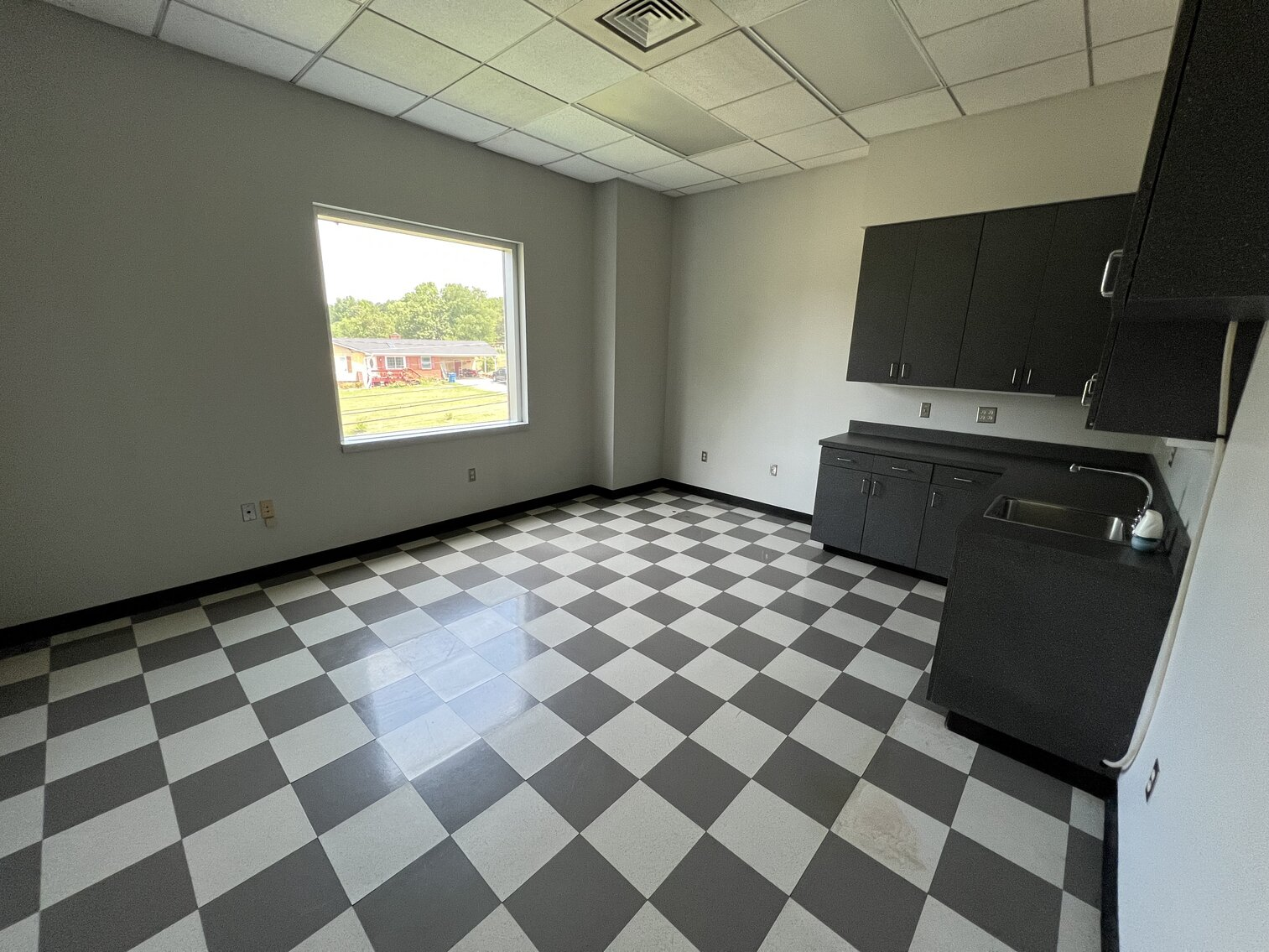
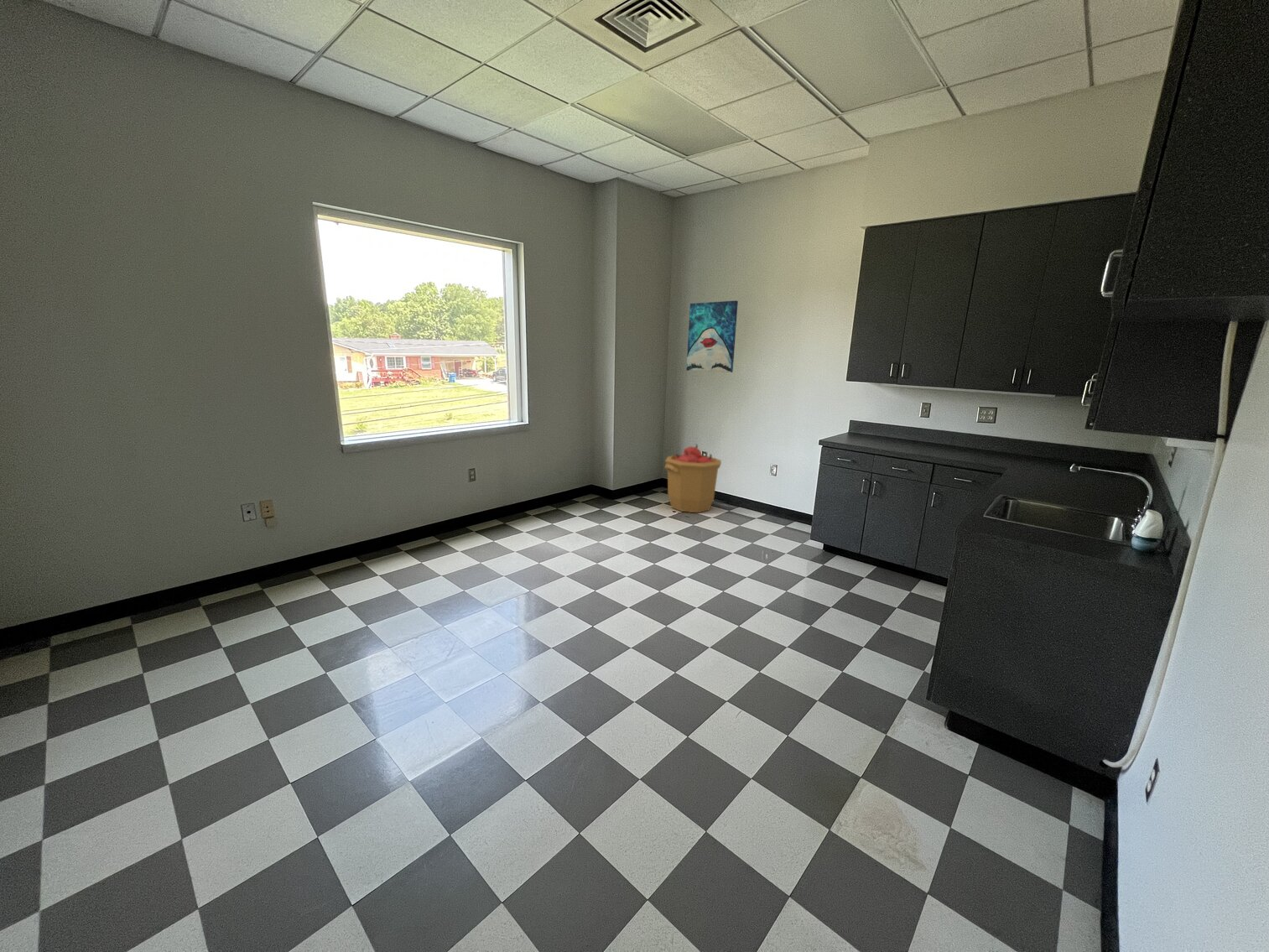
+ trash can [663,443,722,513]
+ wall art [685,300,739,373]
